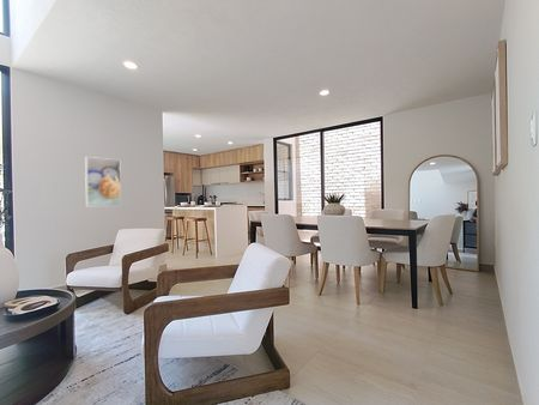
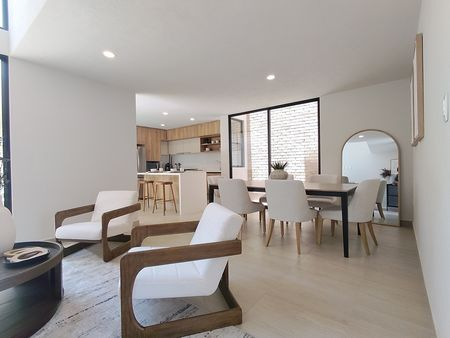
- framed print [84,156,122,207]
